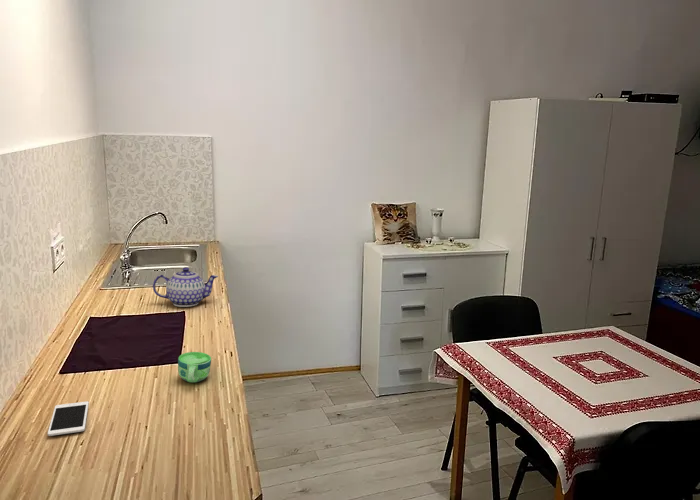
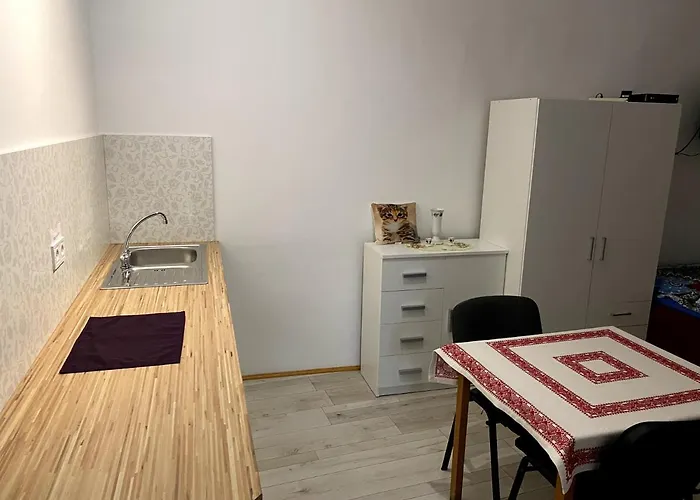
- cup [177,351,212,384]
- cell phone [47,400,90,437]
- teapot [152,266,219,308]
